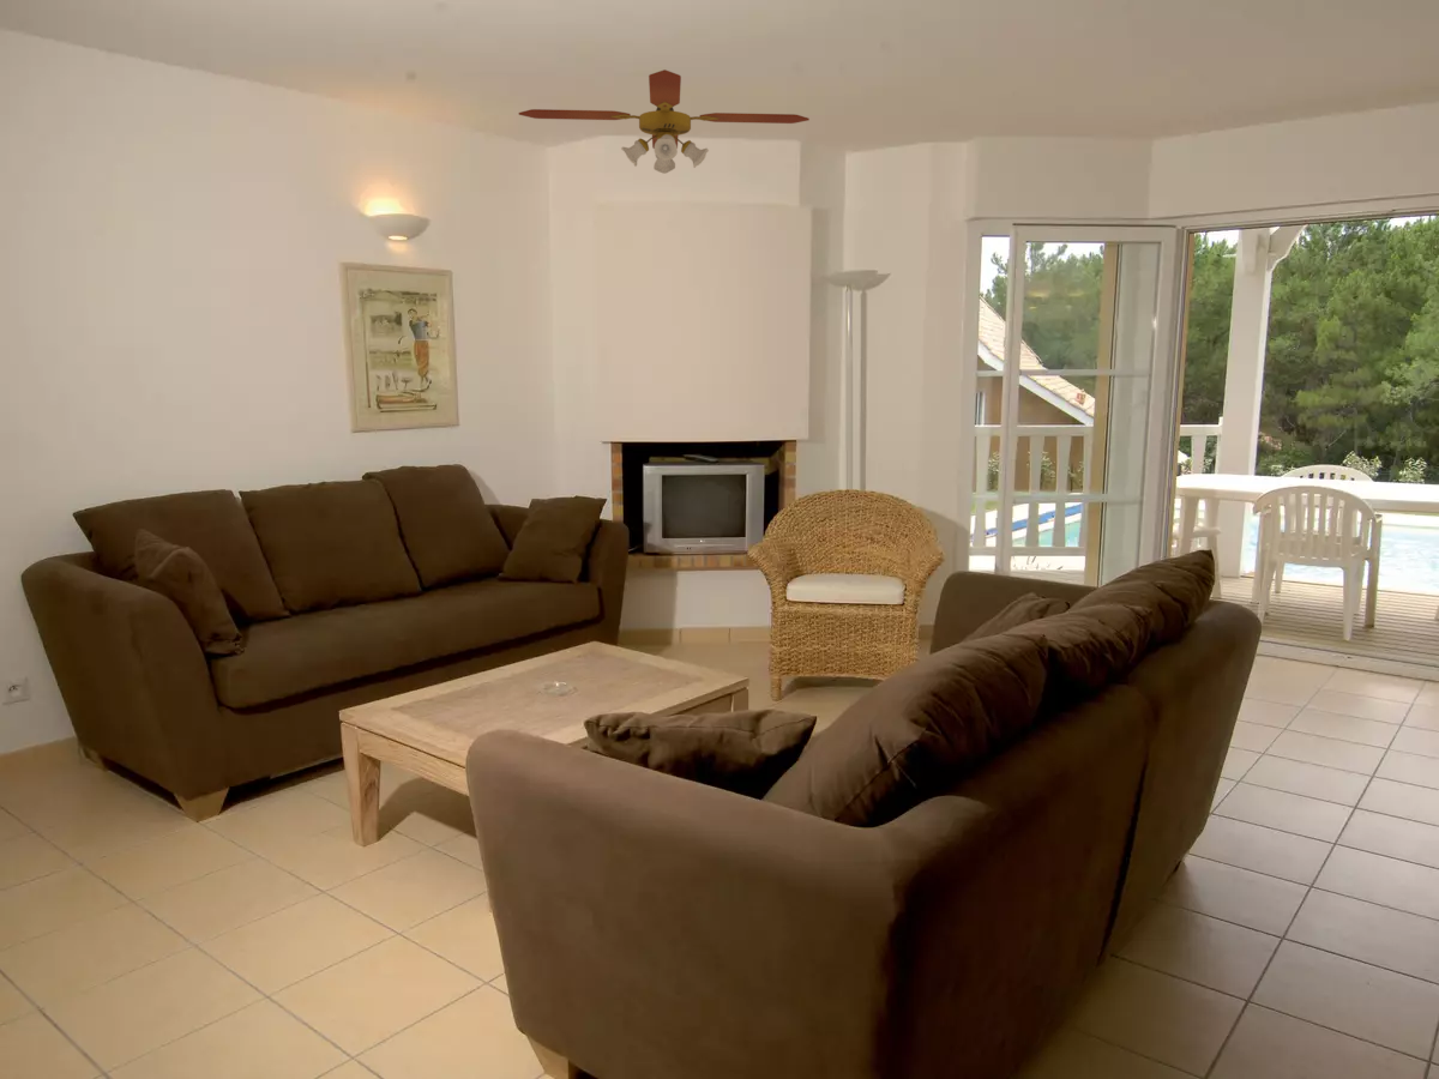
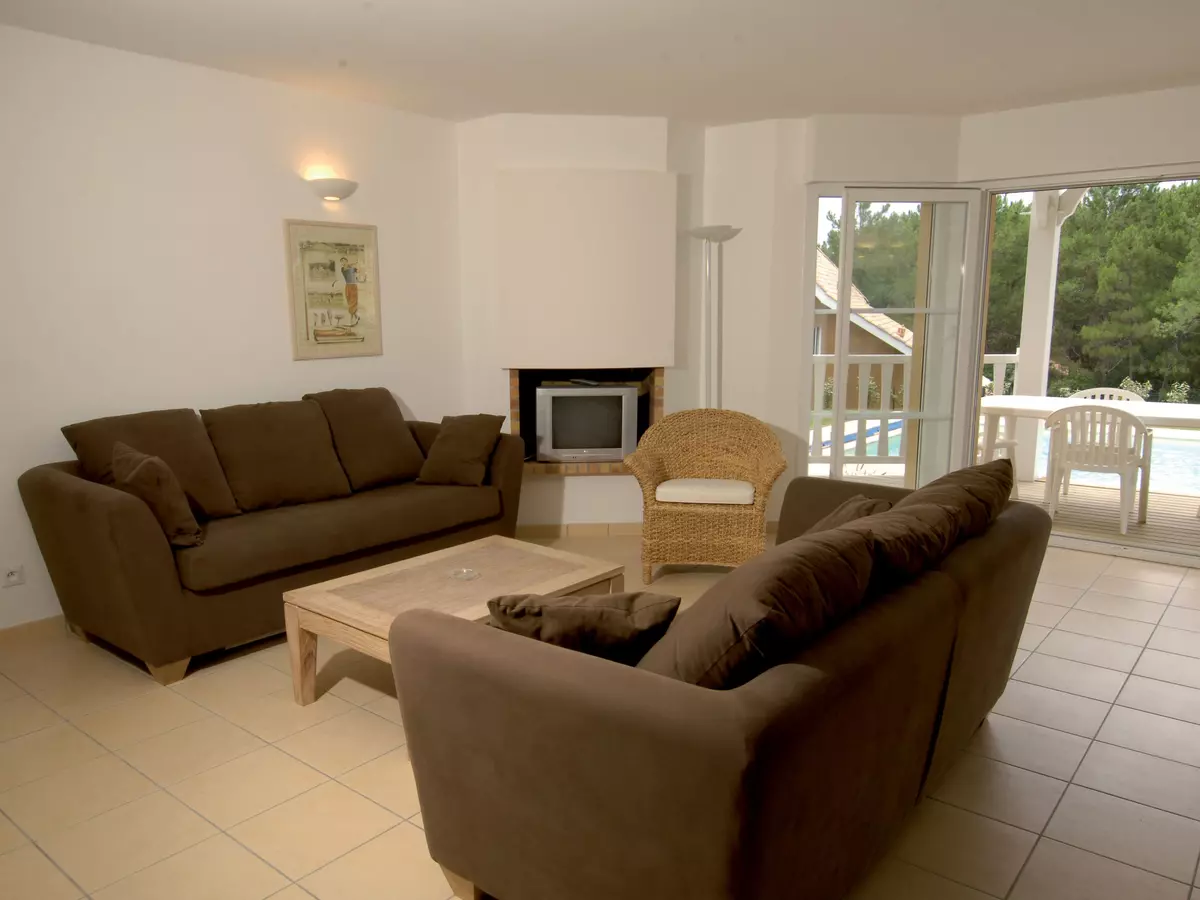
- ceiling fan [518,68,811,175]
